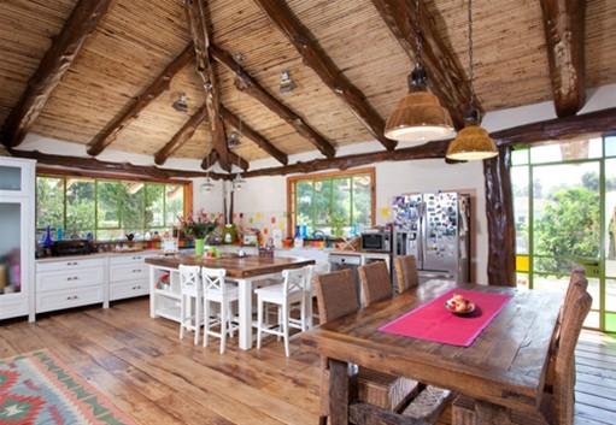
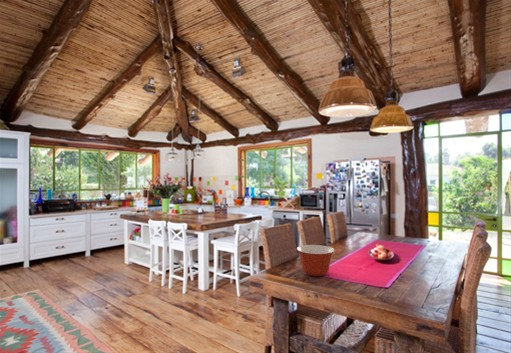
+ mixing bowl [296,244,336,277]
